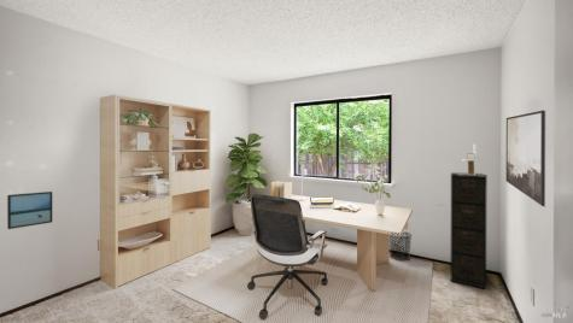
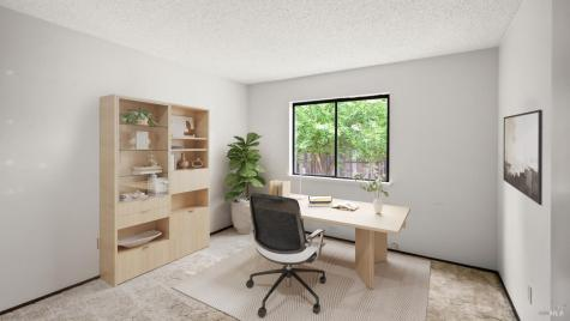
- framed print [6,190,53,230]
- filing cabinet [449,171,489,290]
- waste bin [388,230,414,262]
- letter holder [458,142,489,177]
